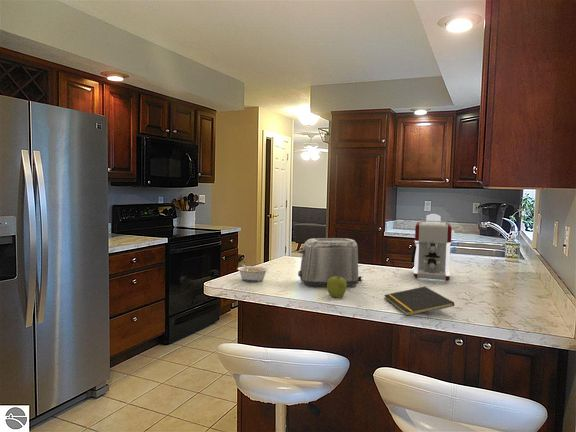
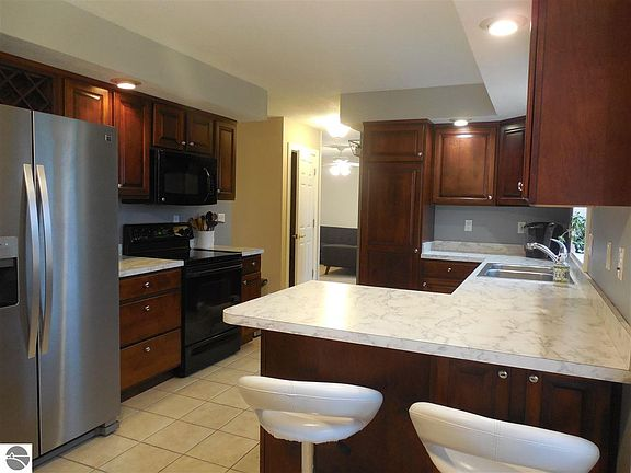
- toaster [297,237,363,287]
- fruit [326,276,348,298]
- notepad [383,286,456,317]
- coffee maker [410,213,455,281]
- legume [236,262,269,282]
